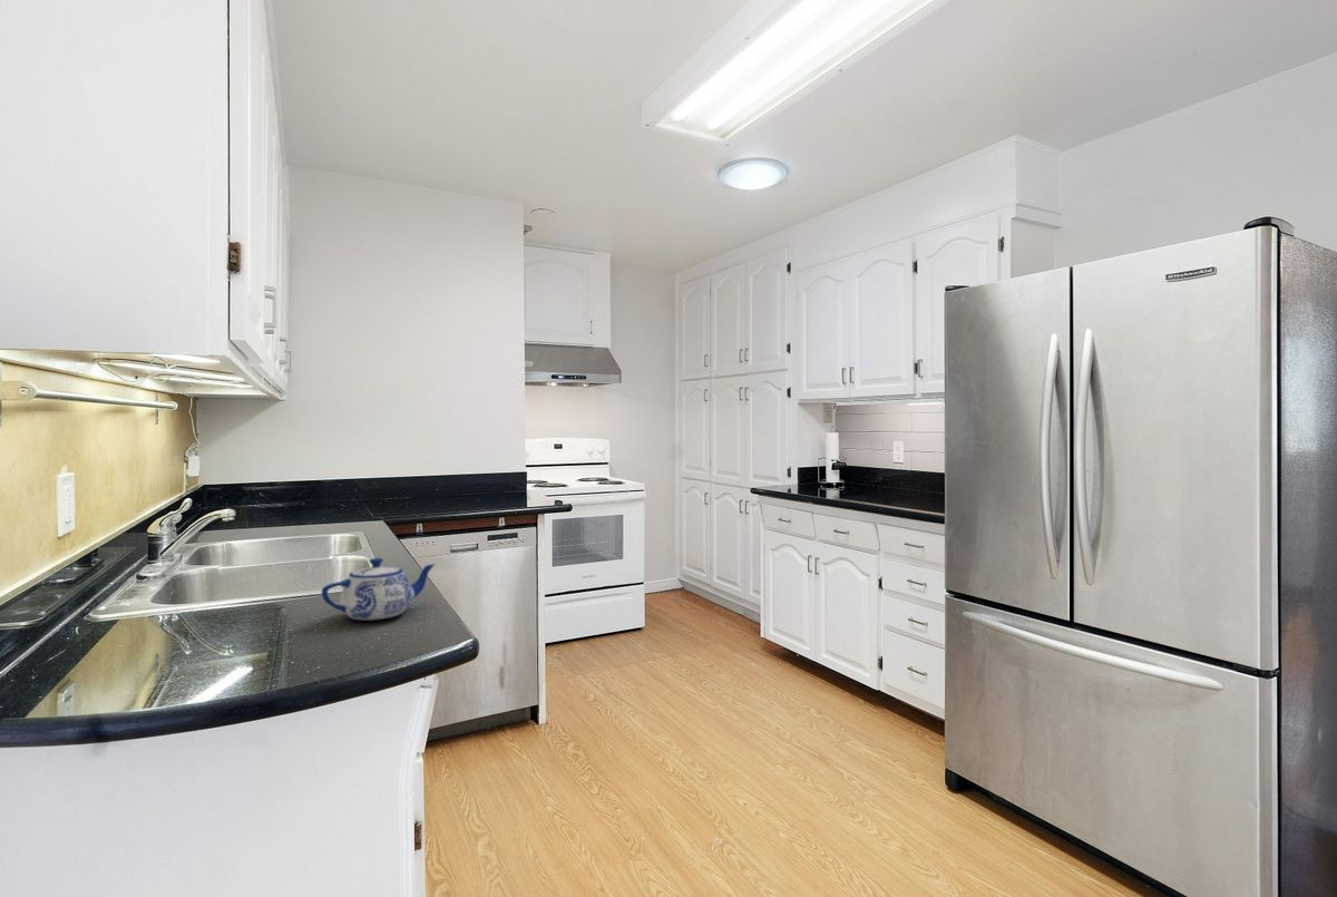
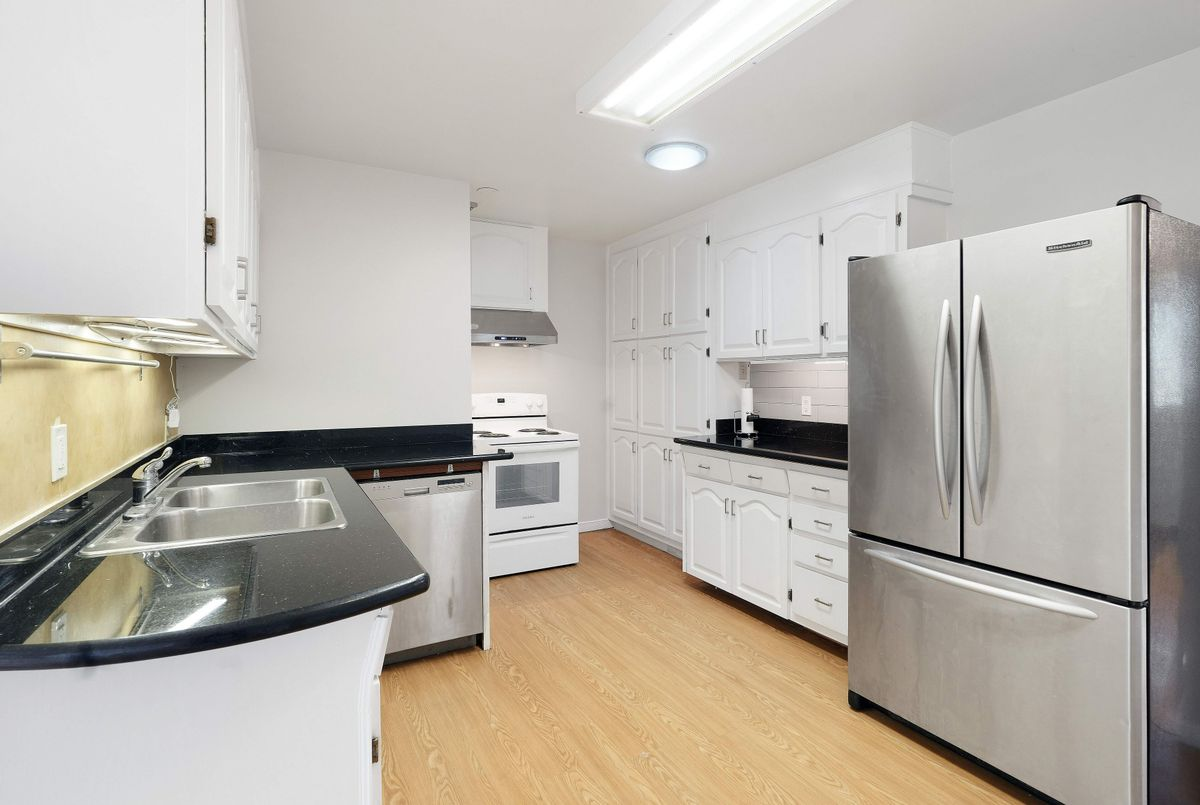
- teapot [321,557,437,621]
